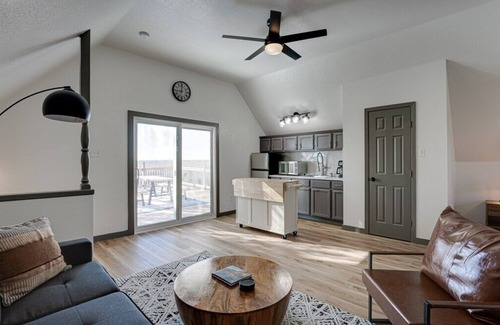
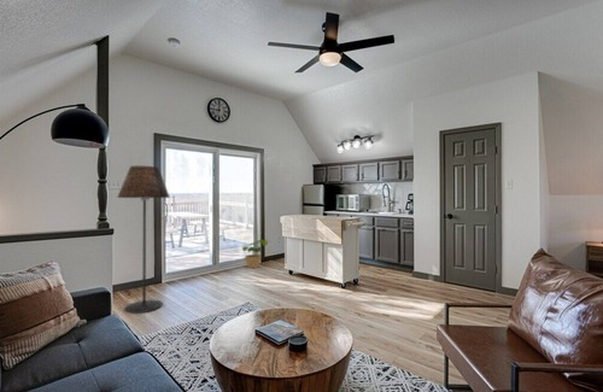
+ potted plant [241,239,270,269]
+ floor lamp [116,164,171,314]
